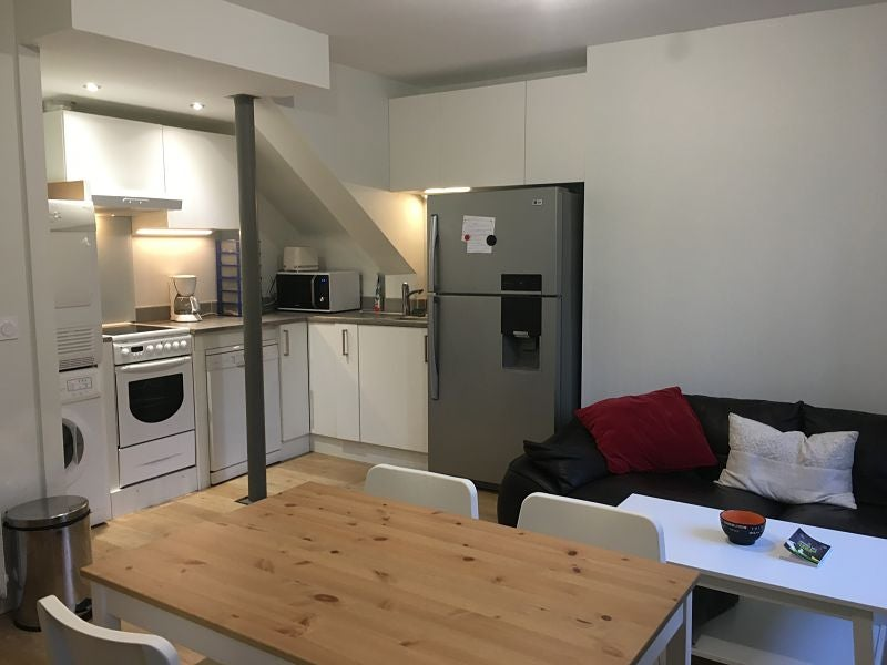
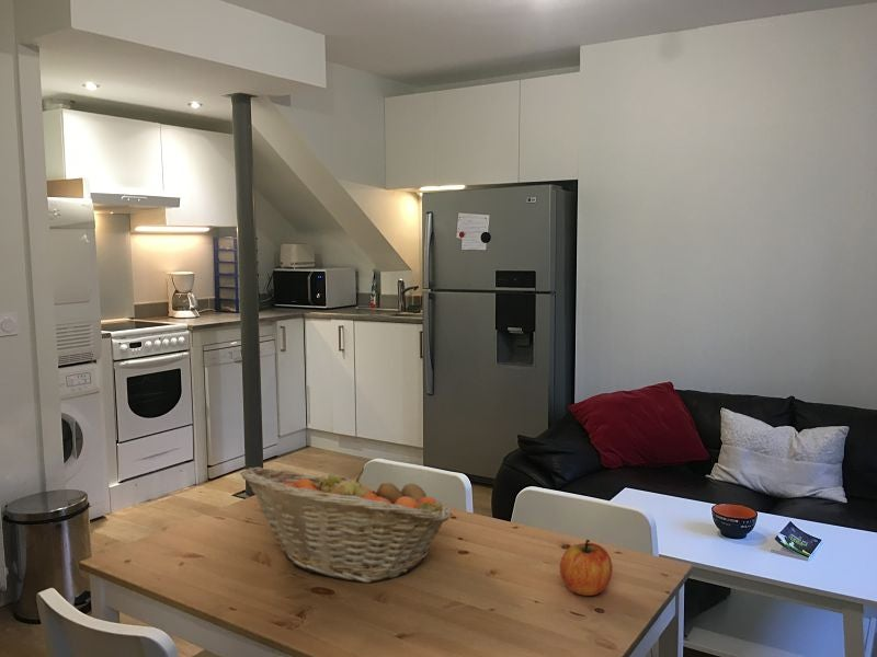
+ apple [559,539,614,597]
+ fruit basket [239,466,453,584]
